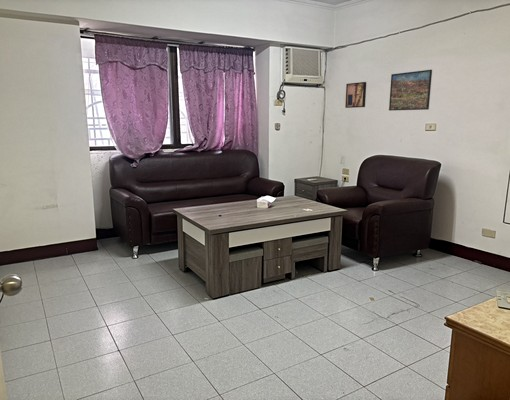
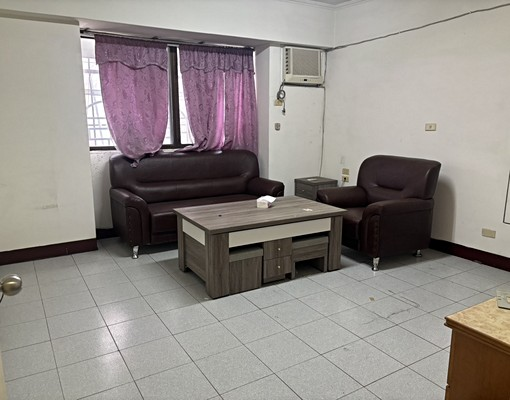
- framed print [388,69,433,111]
- wall art [344,81,367,109]
